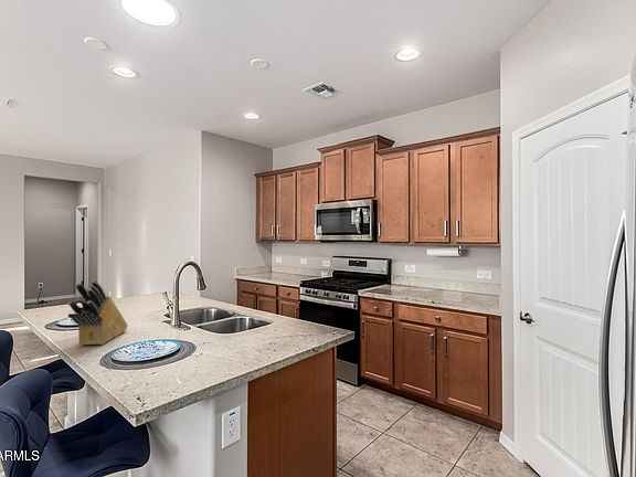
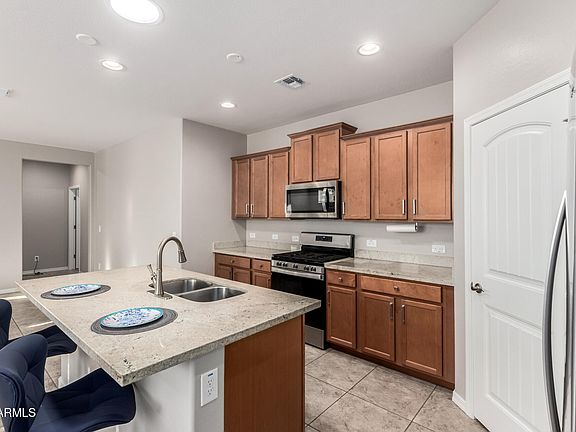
- knife block [66,279,128,346]
